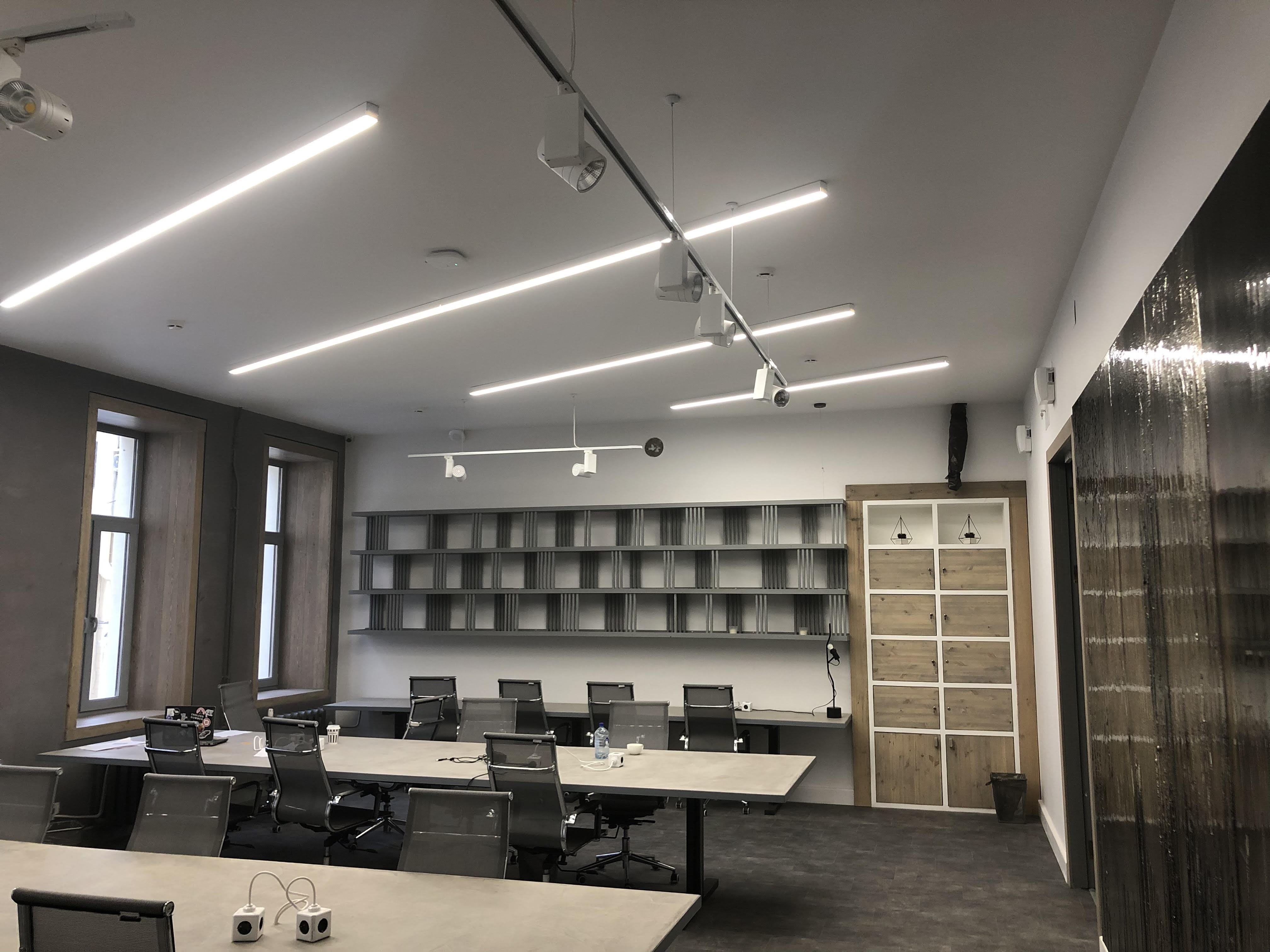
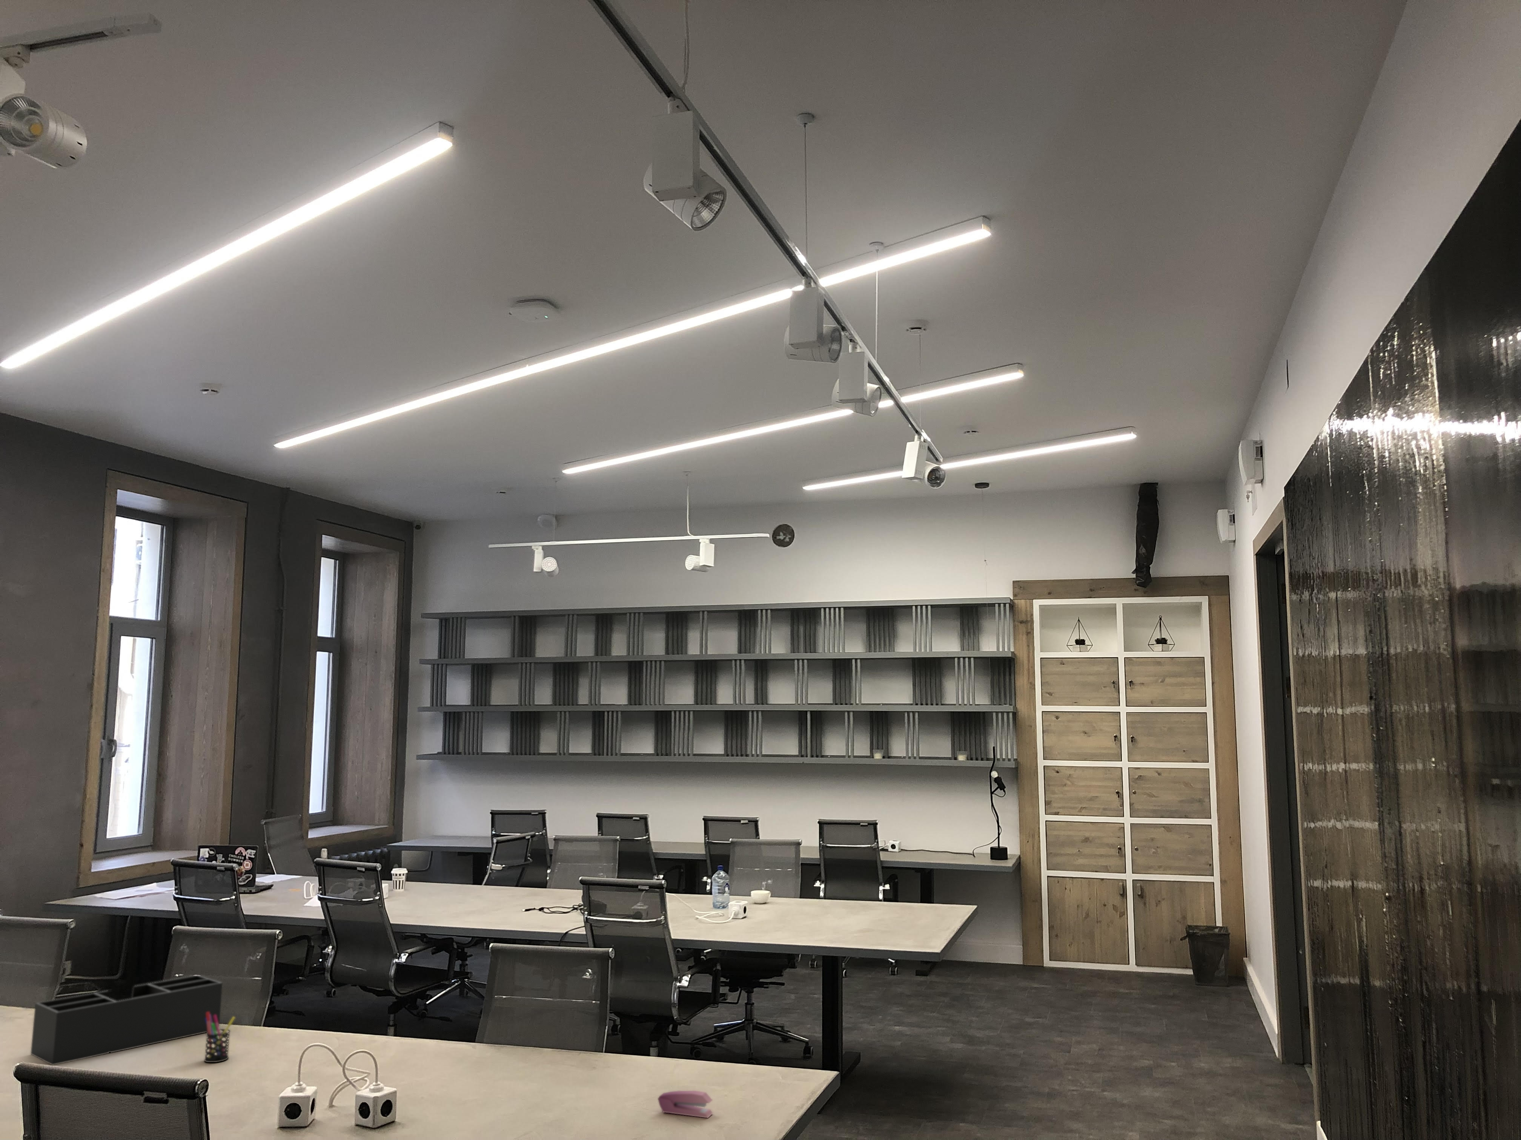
+ desk organizer [30,975,223,1066]
+ stapler [658,1090,714,1118]
+ pen holder [204,1012,236,1062]
